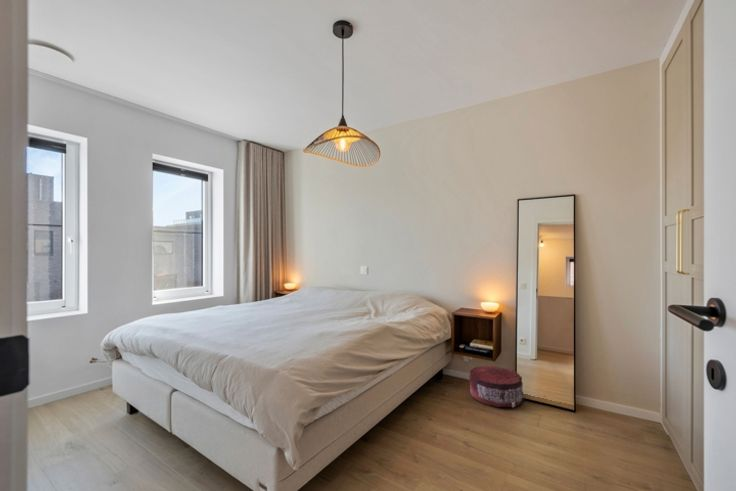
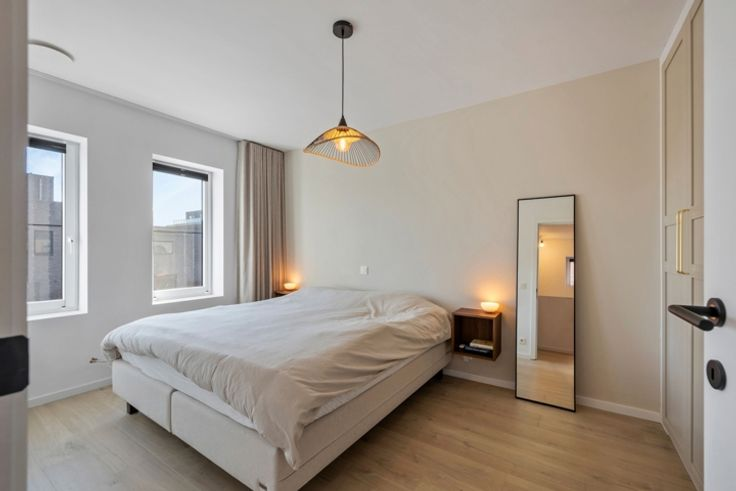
- pouf [468,365,526,408]
